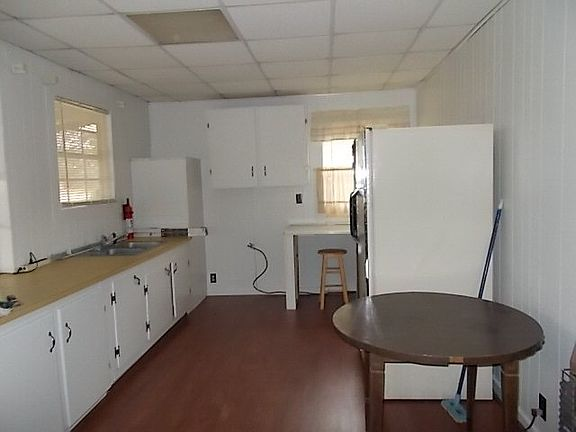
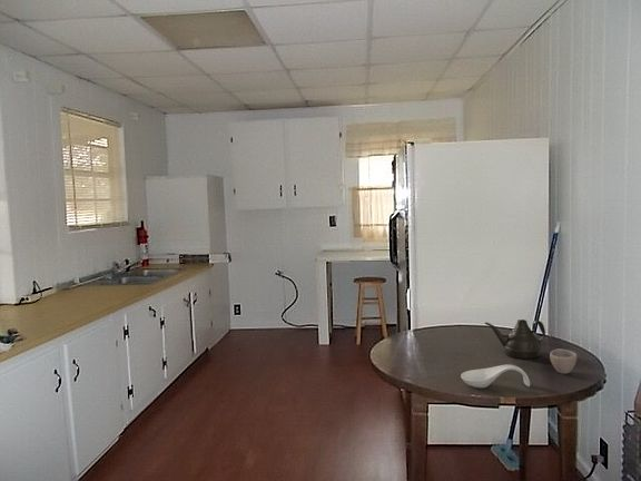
+ teapot [484,318,546,360]
+ spoon rest [460,364,531,389]
+ cup [549,347,579,375]
